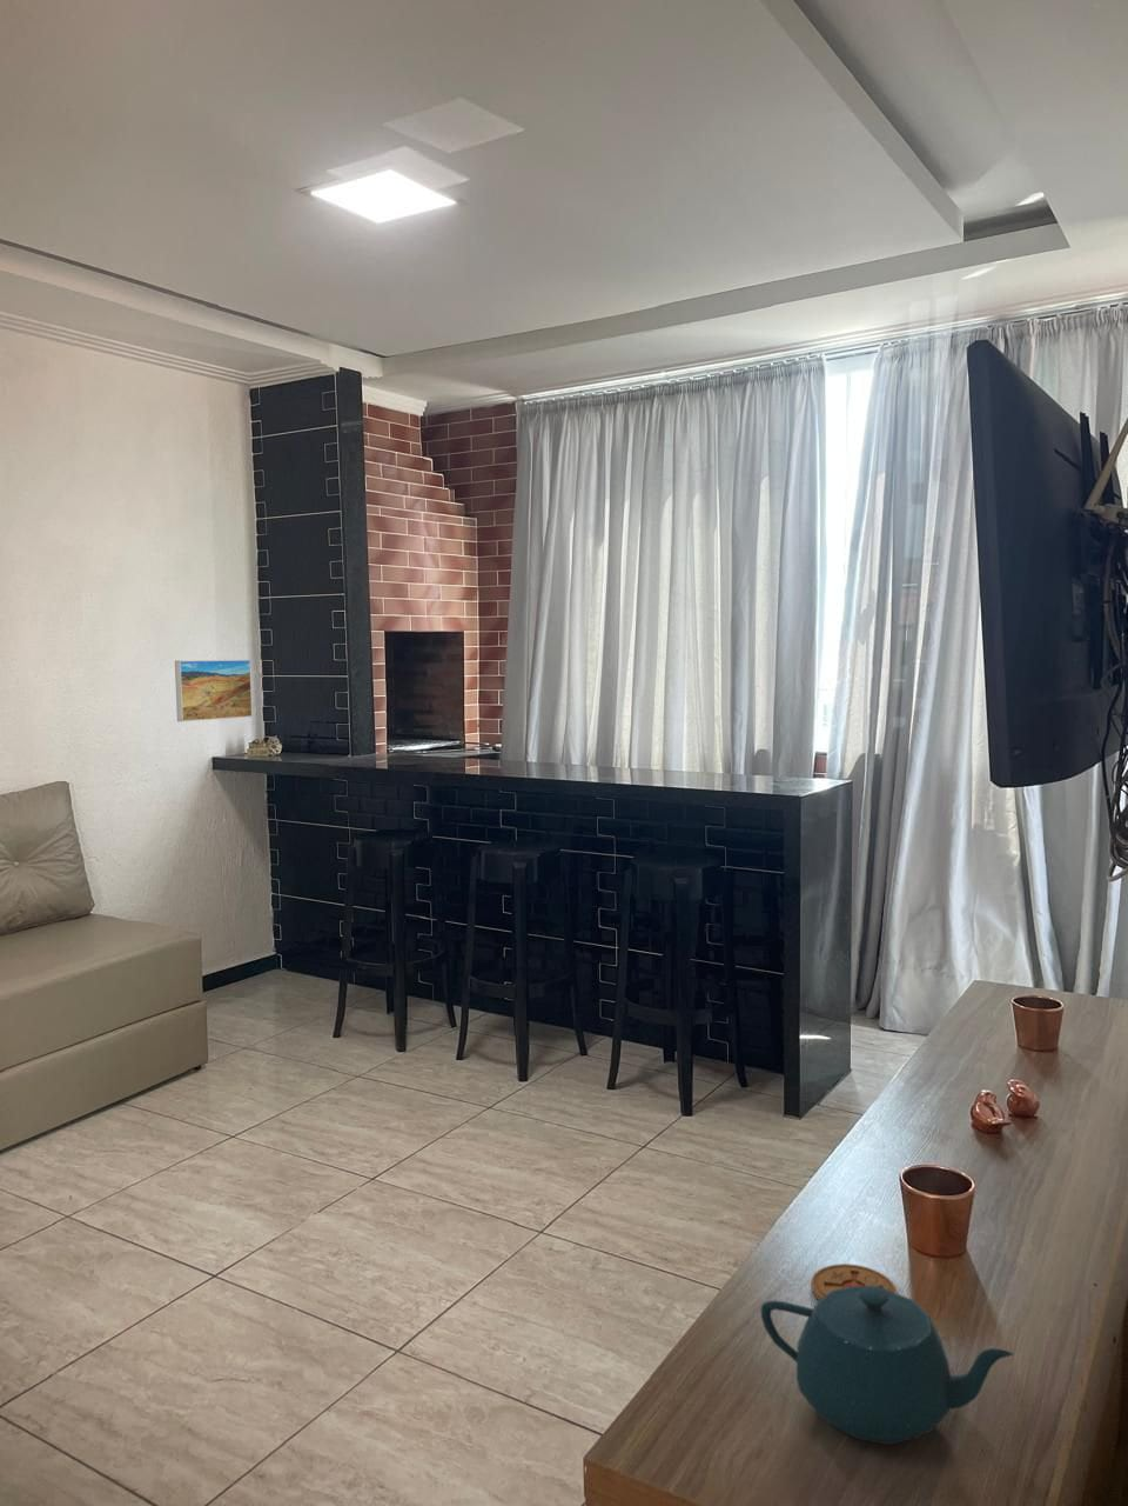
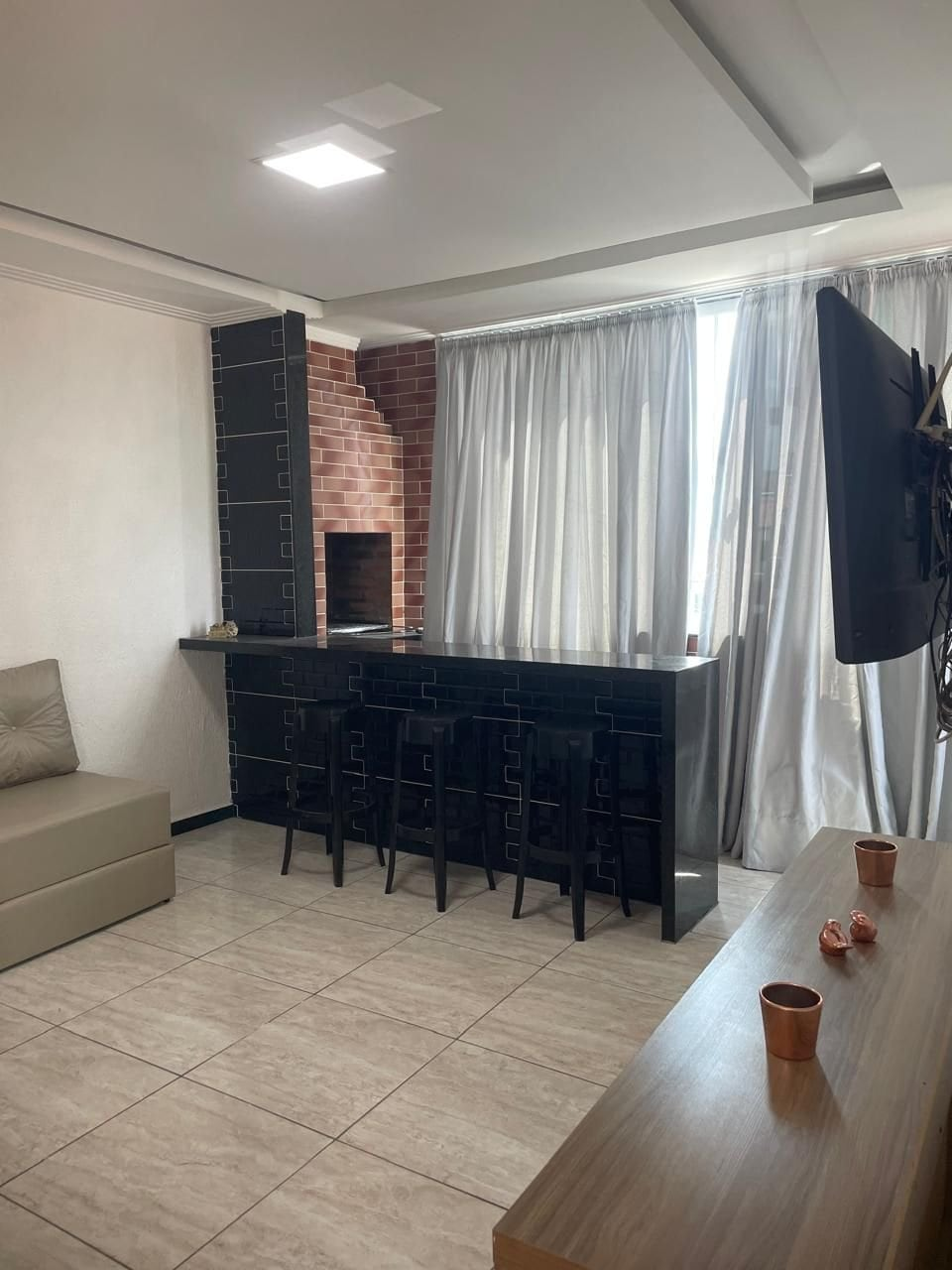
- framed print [174,659,254,722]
- coaster [809,1263,898,1301]
- teapot [761,1284,1015,1446]
